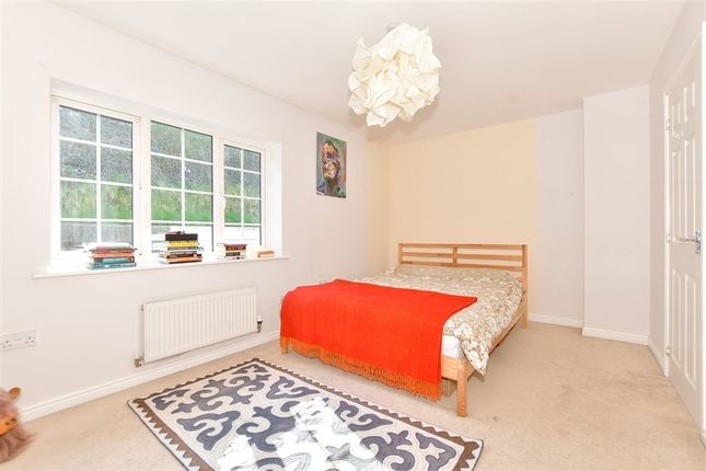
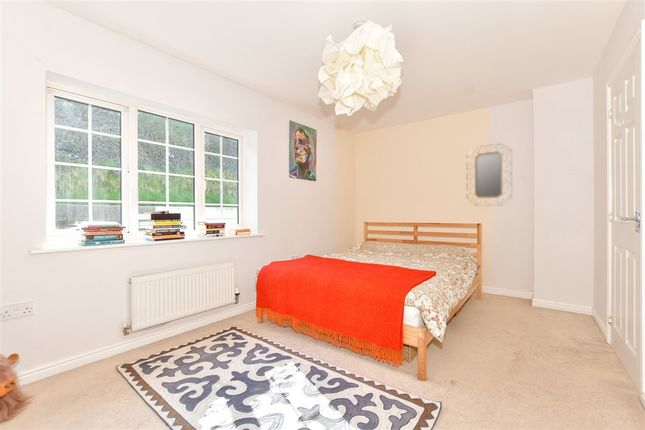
+ home mirror [466,142,513,207]
